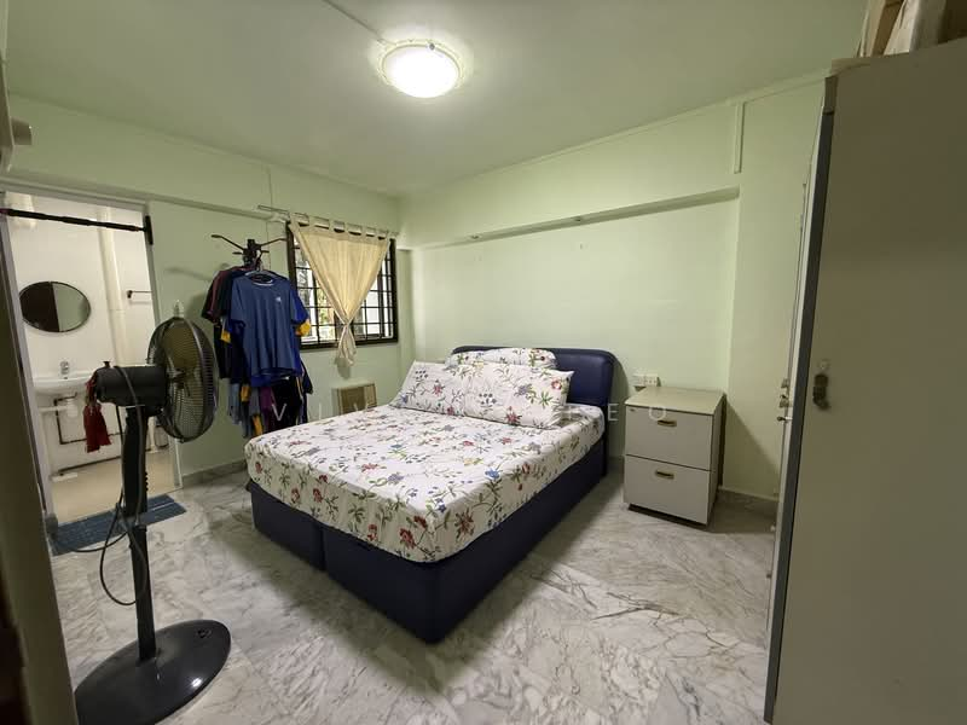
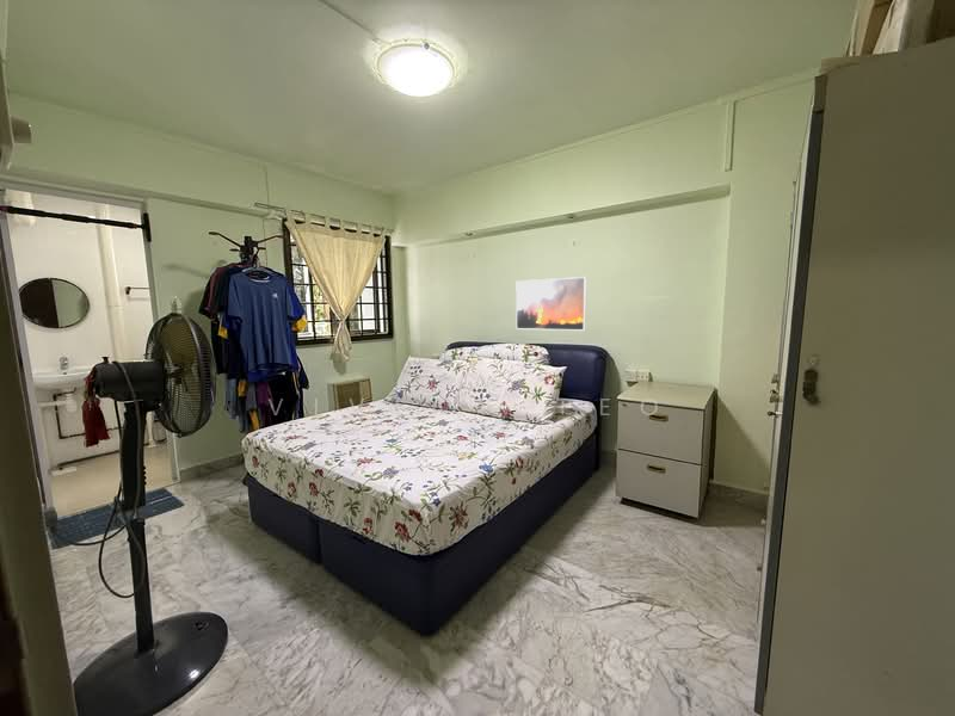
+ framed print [515,276,589,332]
